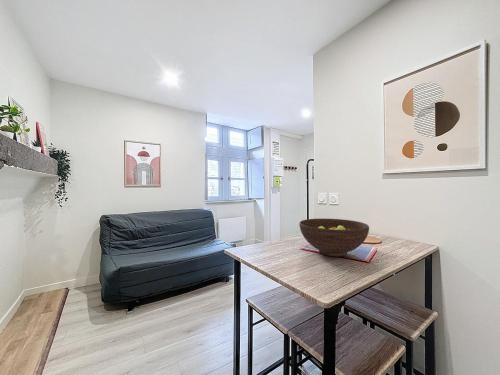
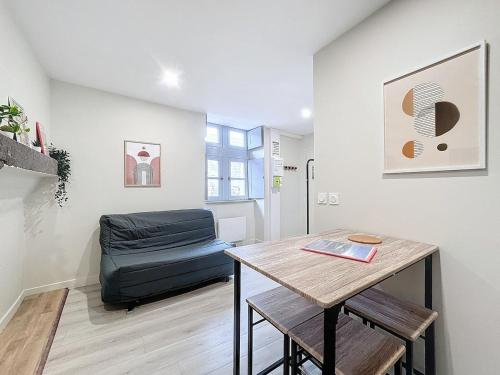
- fruit bowl [298,218,370,257]
